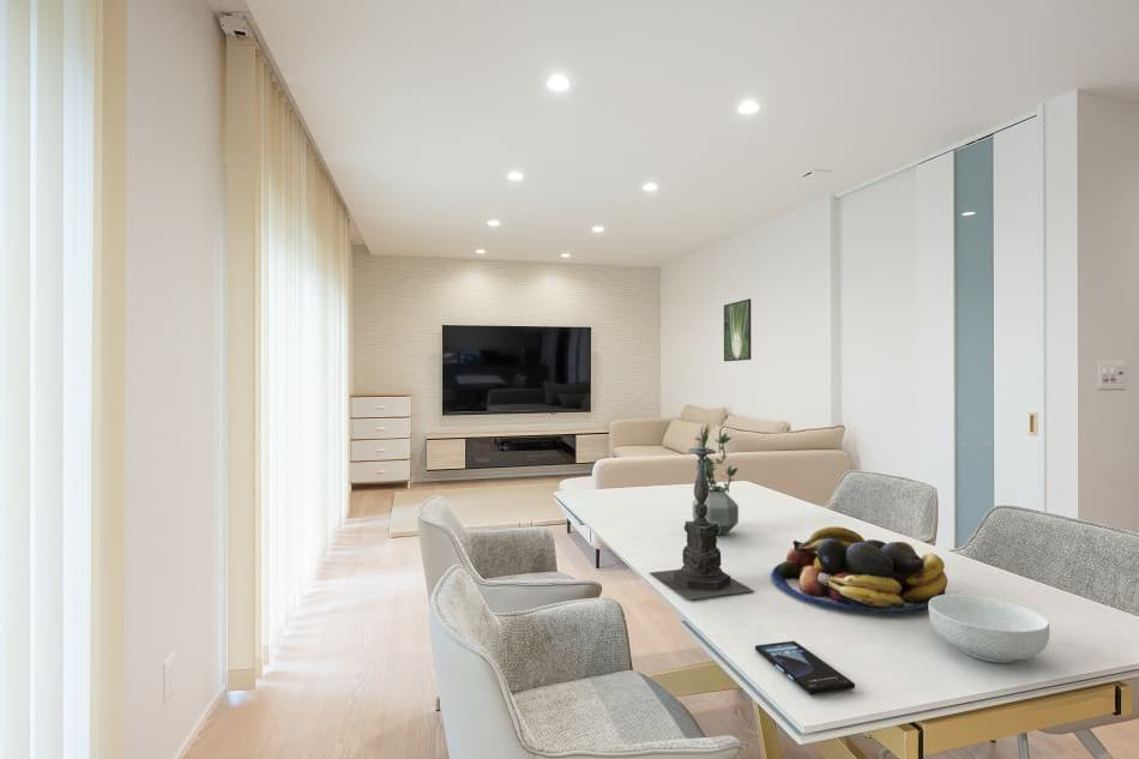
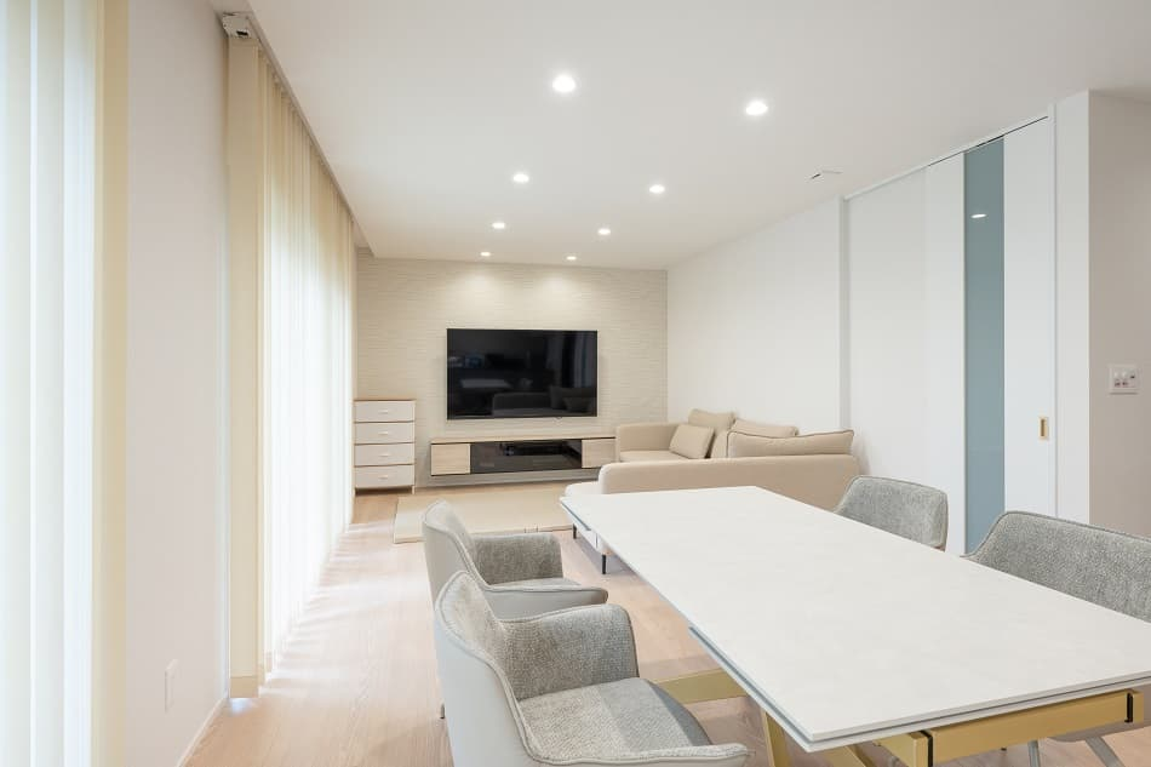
- smartphone [754,640,856,695]
- candle holder [649,427,755,601]
- potted plant [692,432,740,536]
- fruit bowl [770,525,948,615]
- cereal bowl [928,594,1050,664]
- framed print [723,297,752,362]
